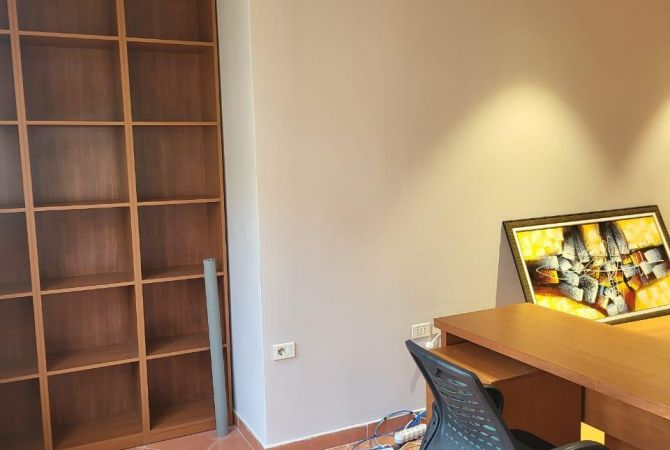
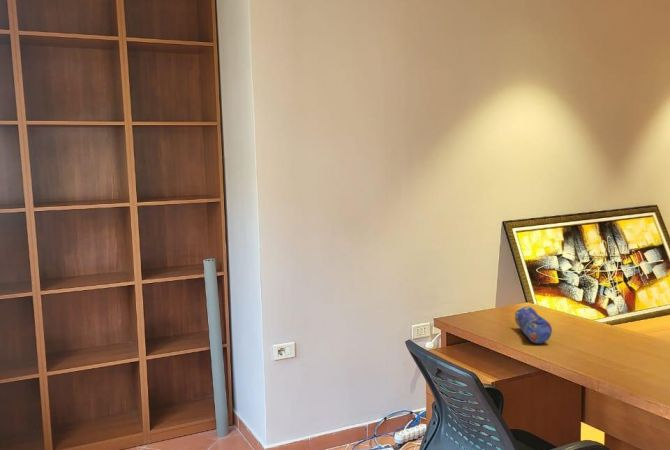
+ pencil case [514,305,553,344]
